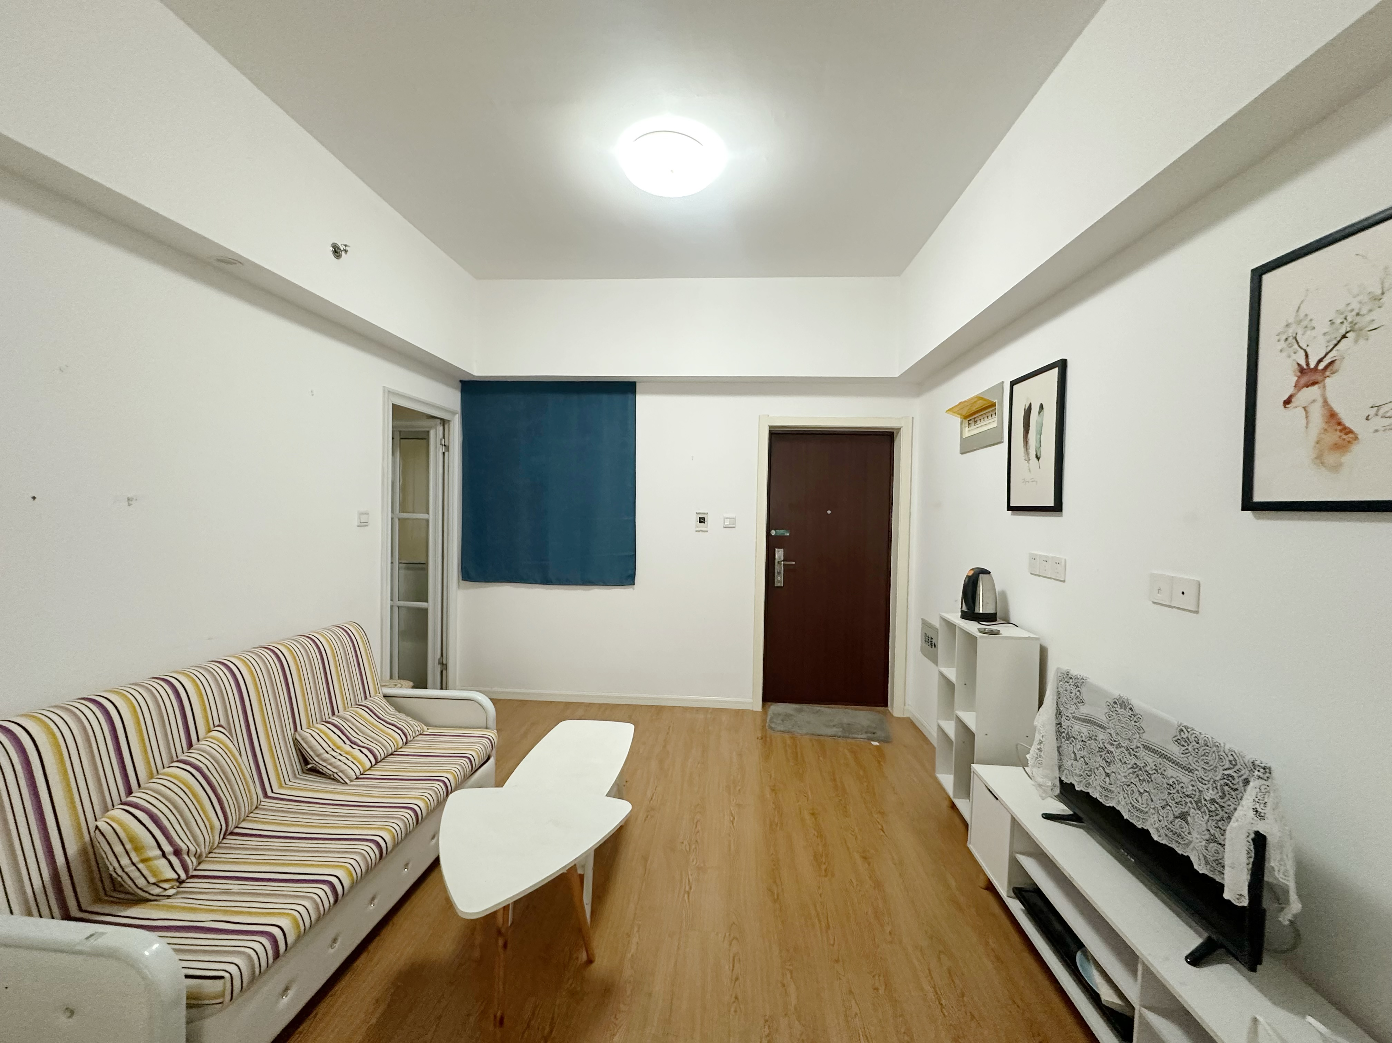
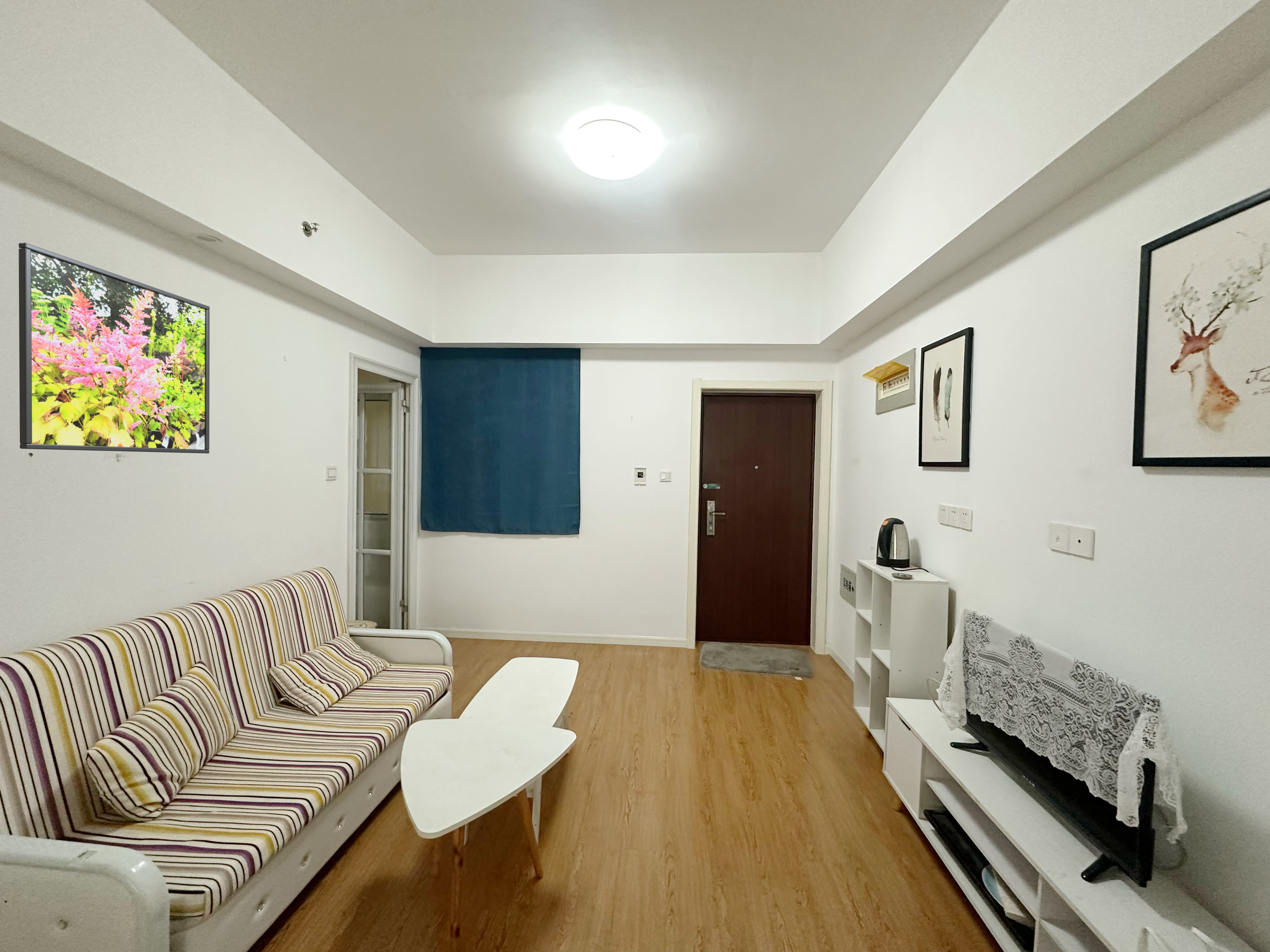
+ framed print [18,242,210,454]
